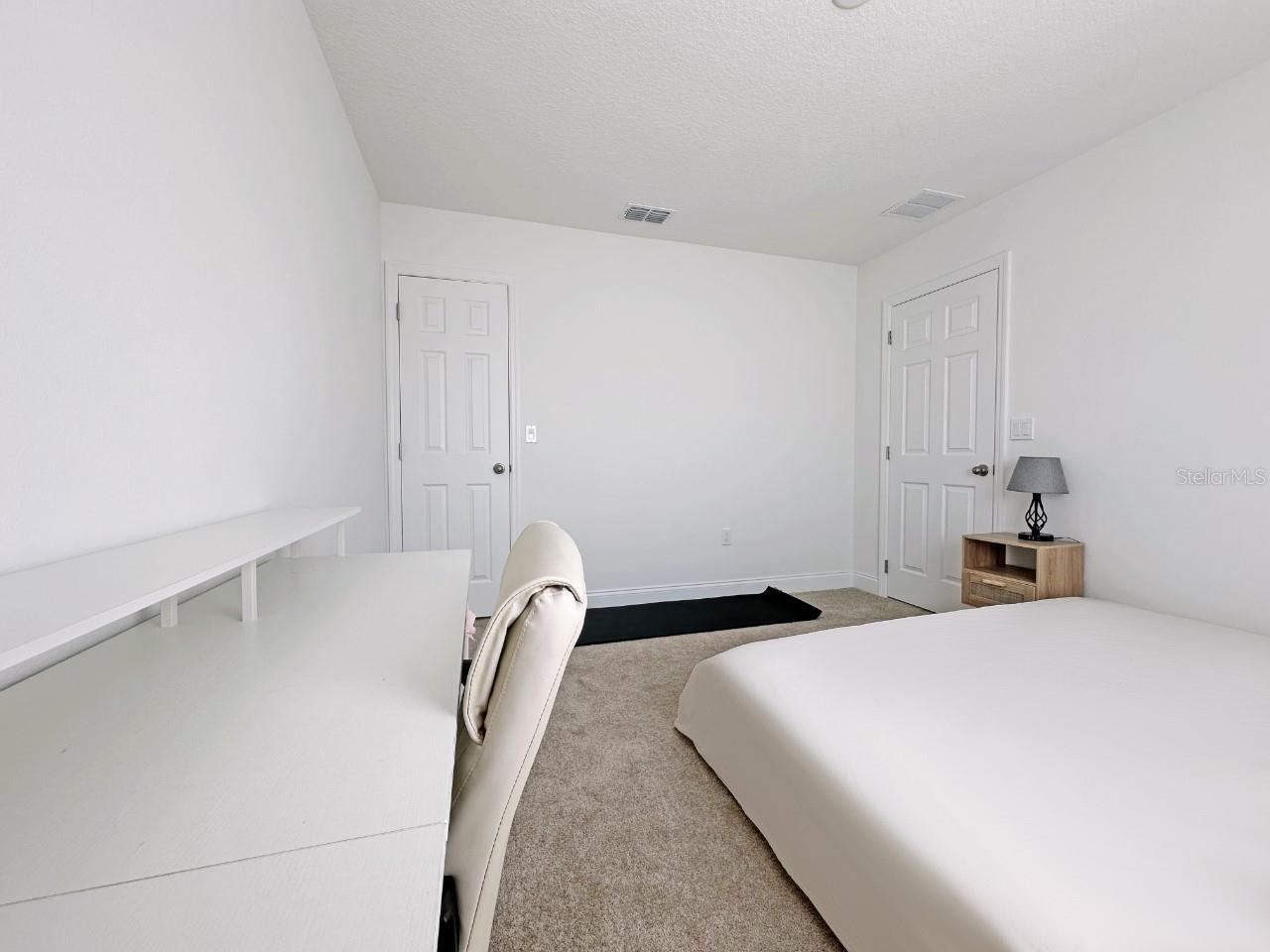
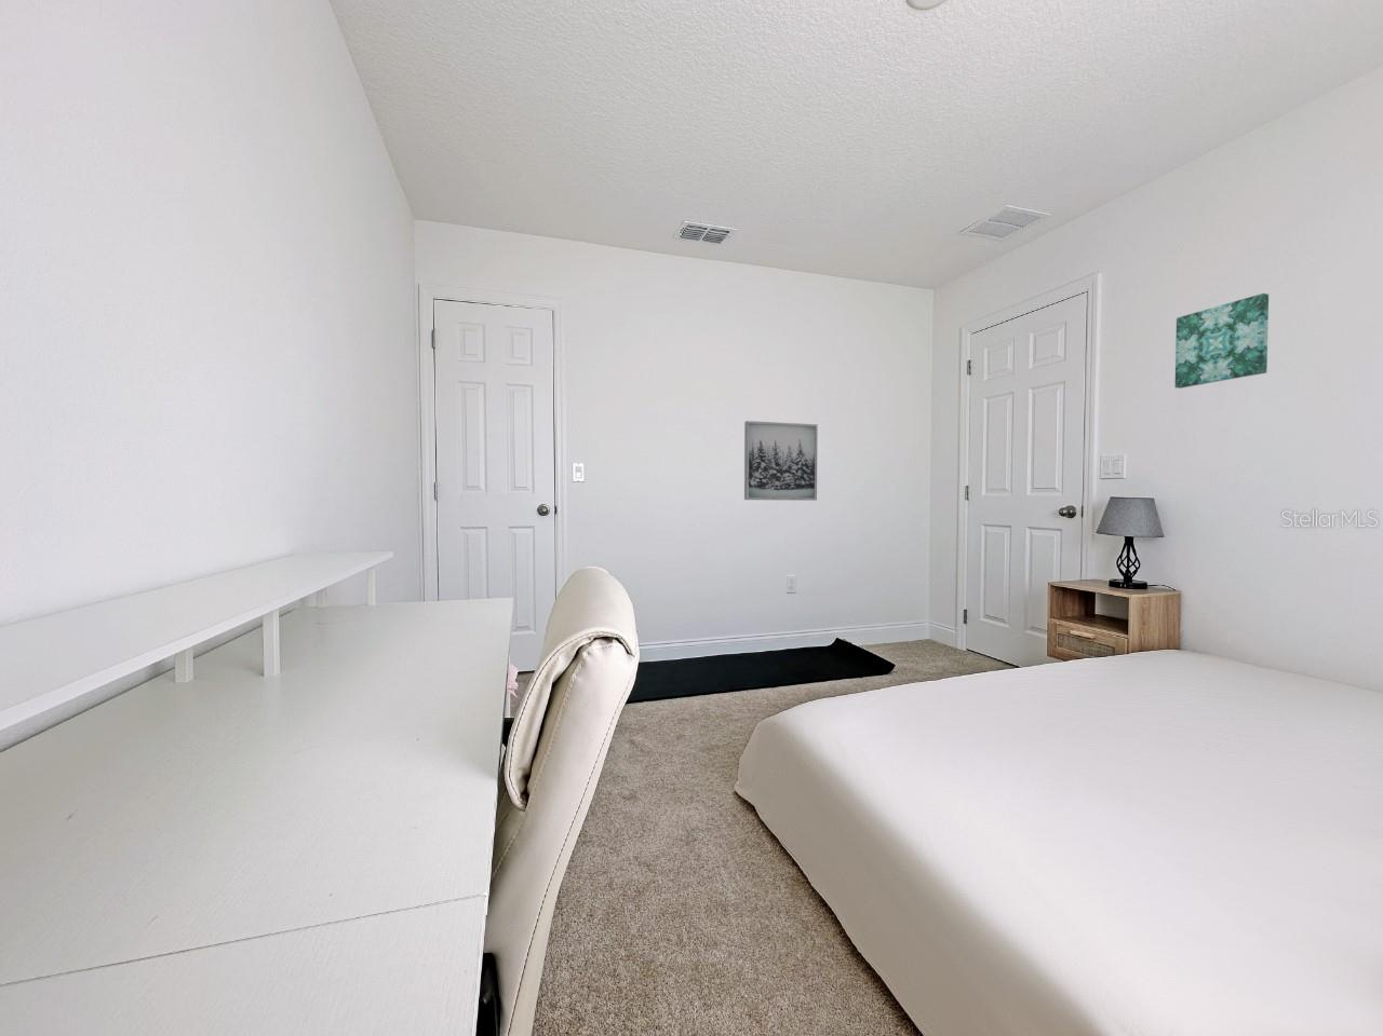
+ wall art [1175,293,1270,390]
+ wall art [744,420,819,502]
